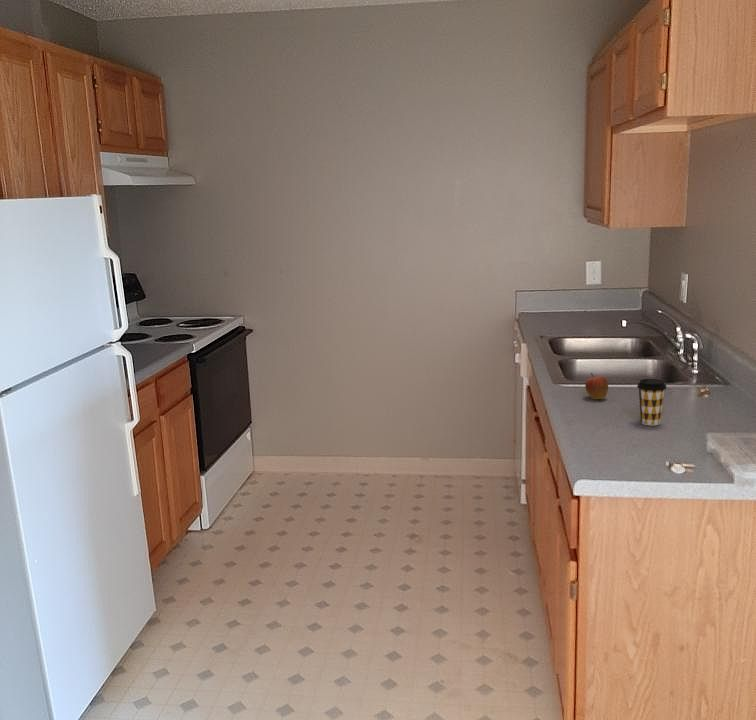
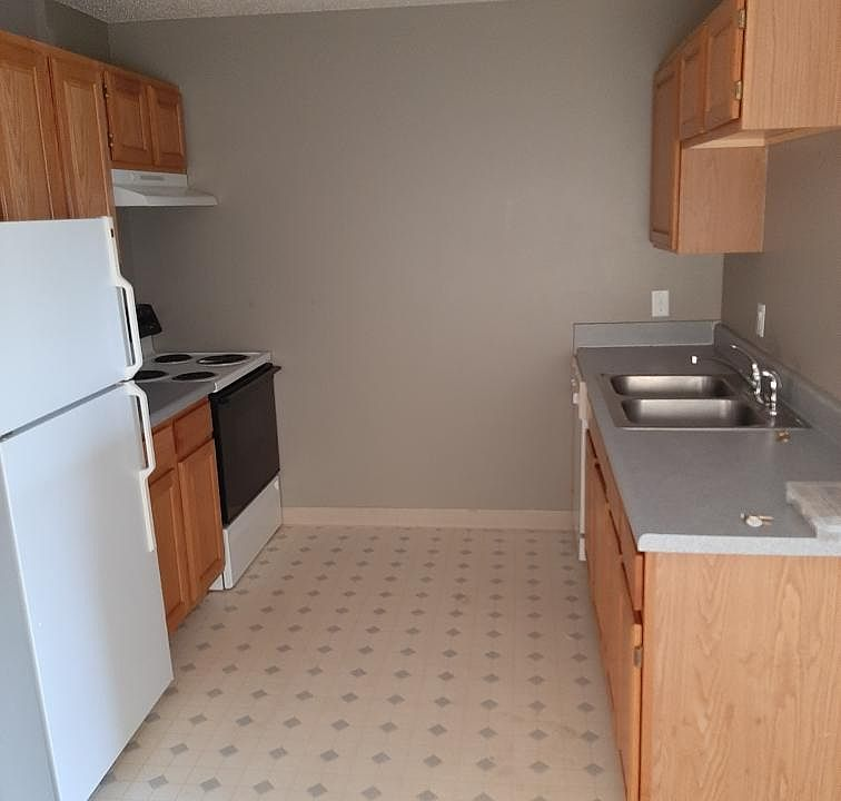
- coffee cup [636,378,668,426]
- fruit [584,372,609,400]
